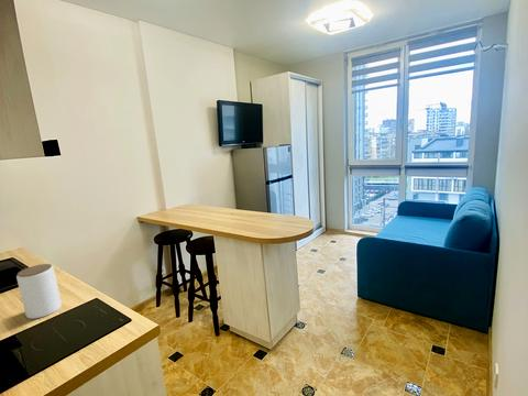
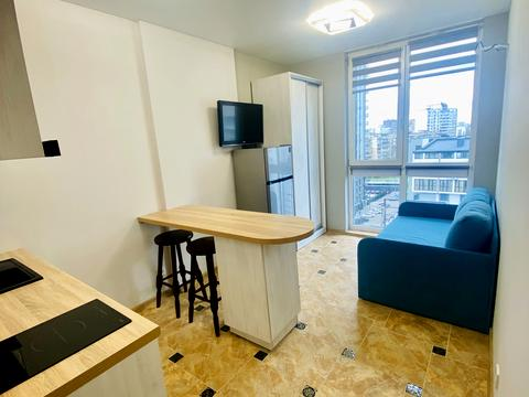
- jar [15,263,63,320]
